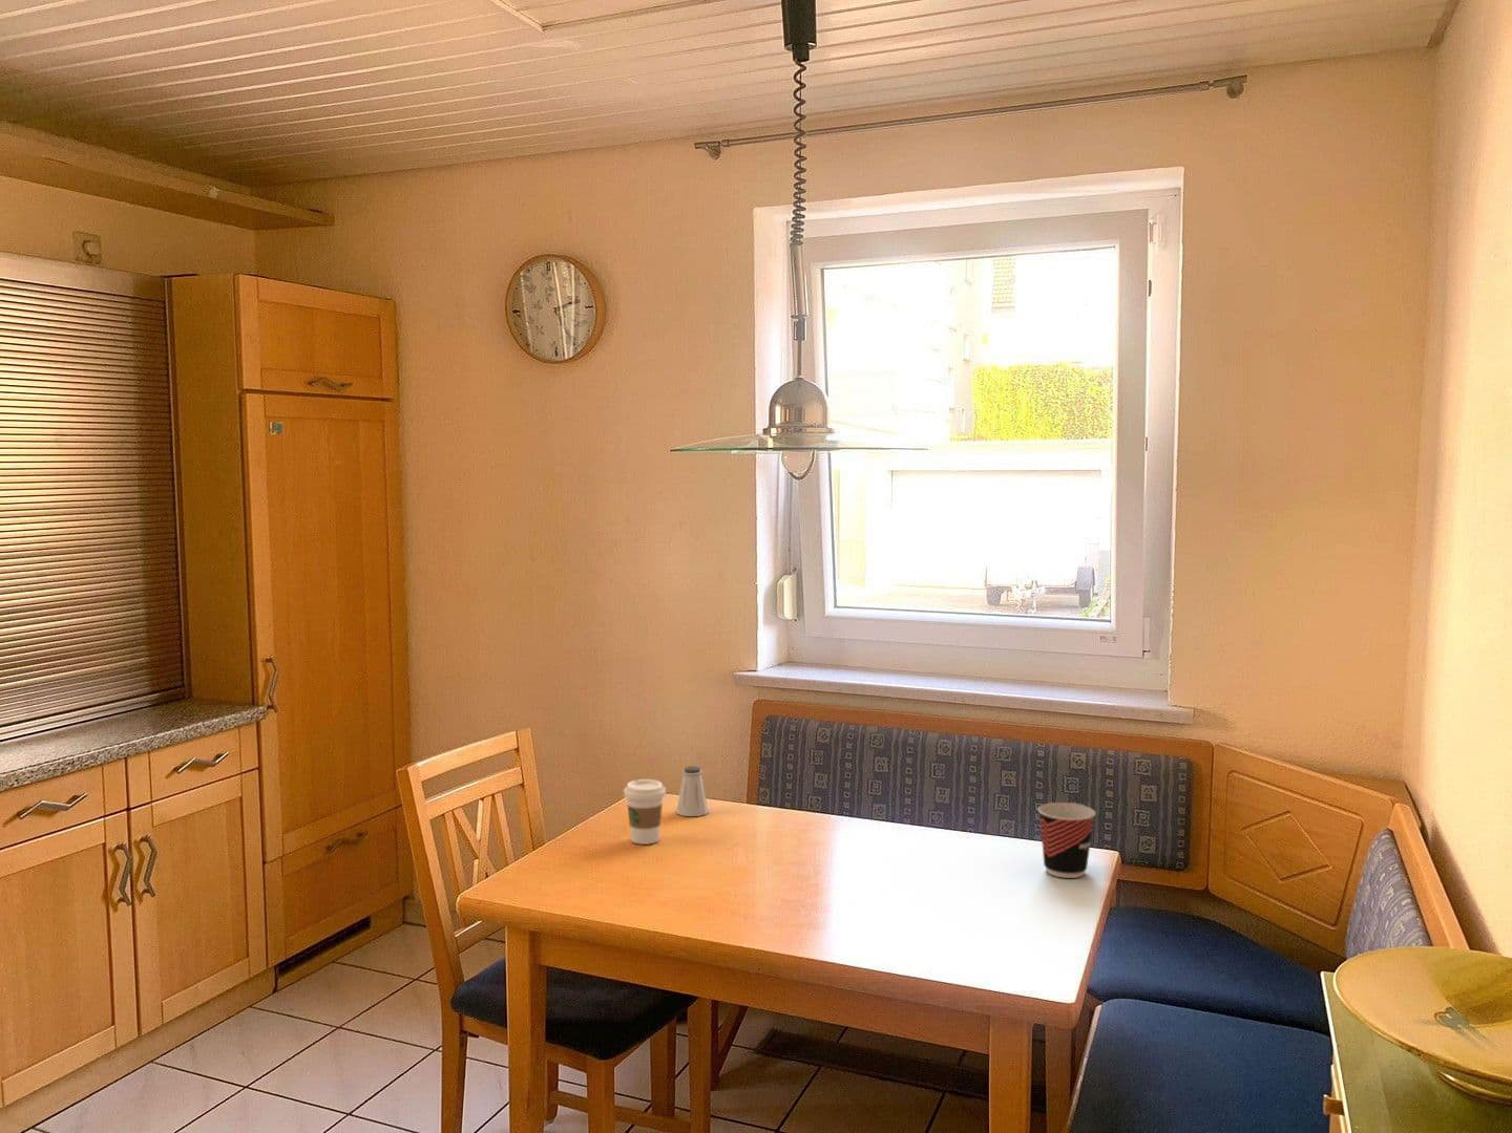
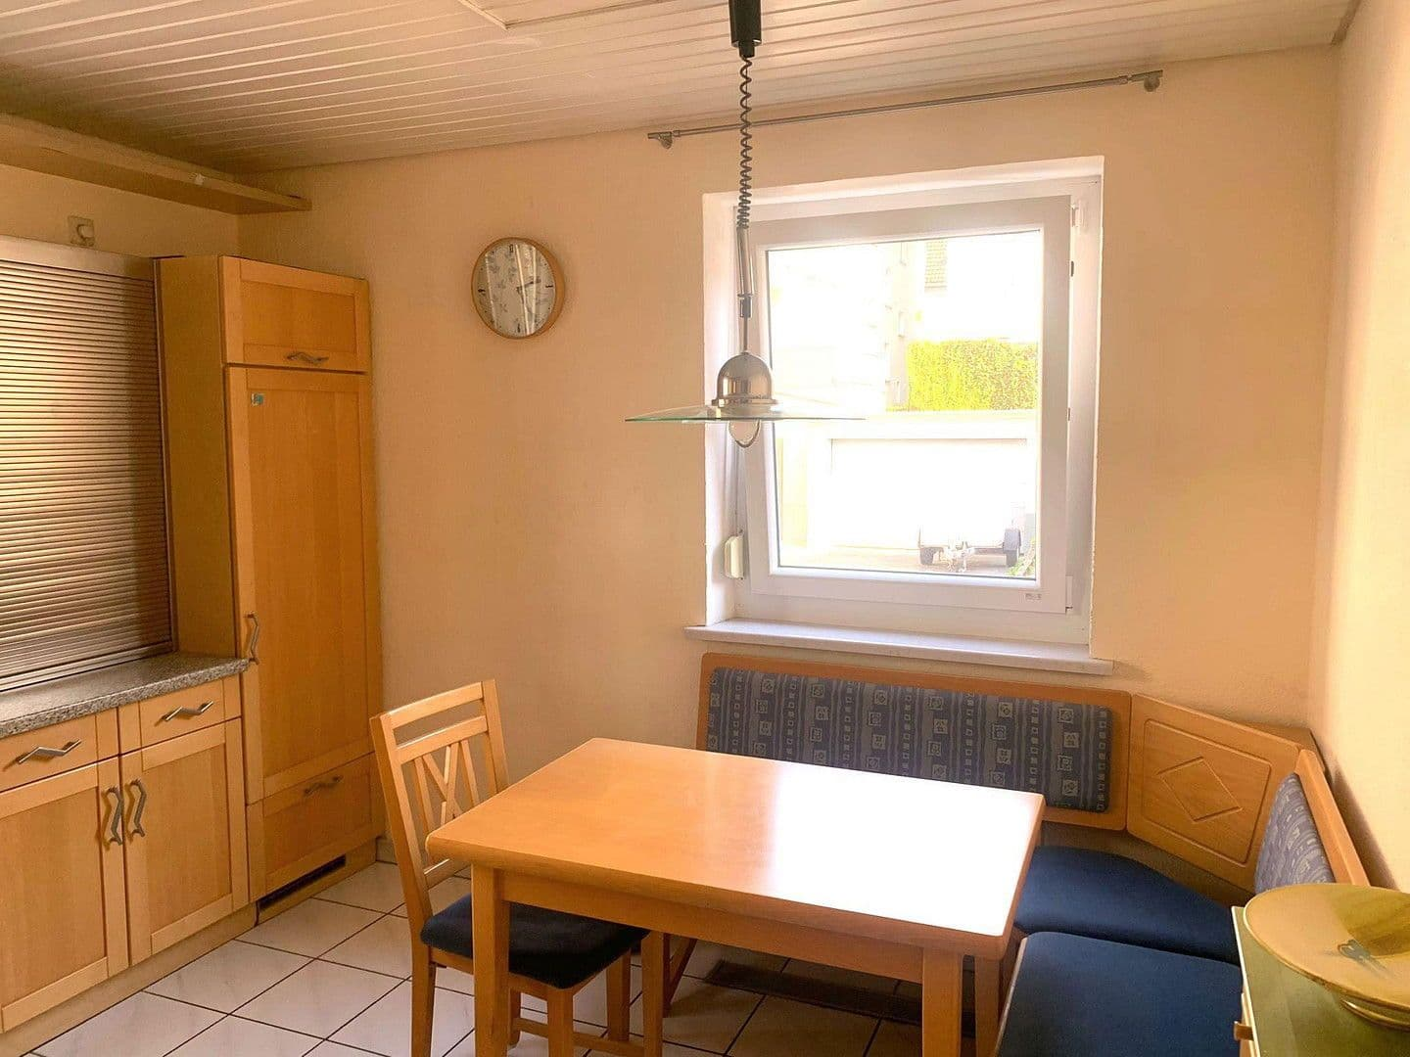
- coffee cup [623,778,667,845]
- cup [1036,801,1096,880]
- saltshaker [675,765,710,818]
